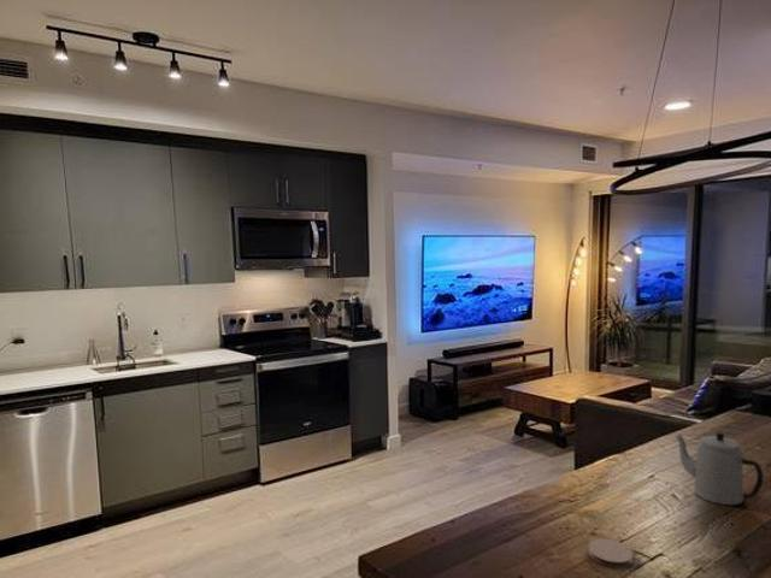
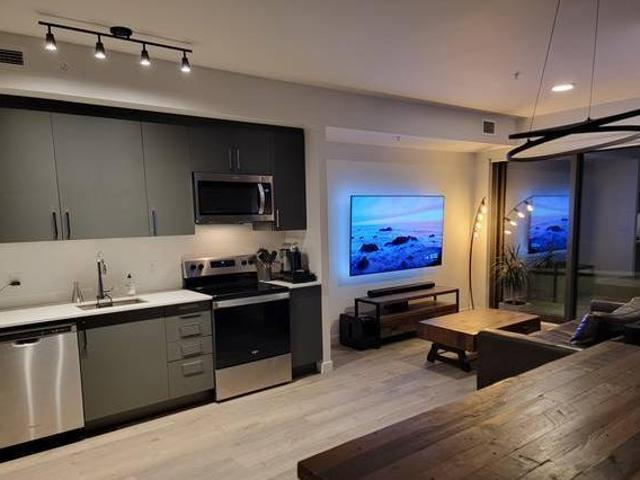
- coaster [587,538,634,568]
- teapot [675,431,765,506]
